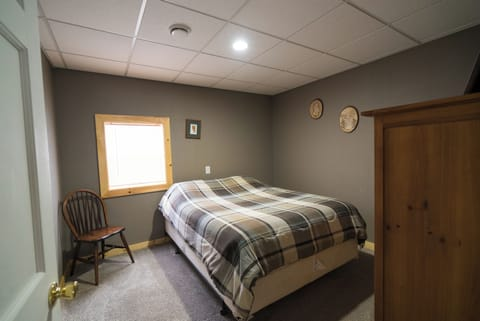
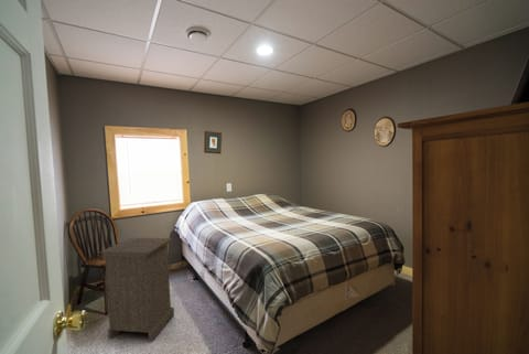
+ nightstand [99,237,175,343]
